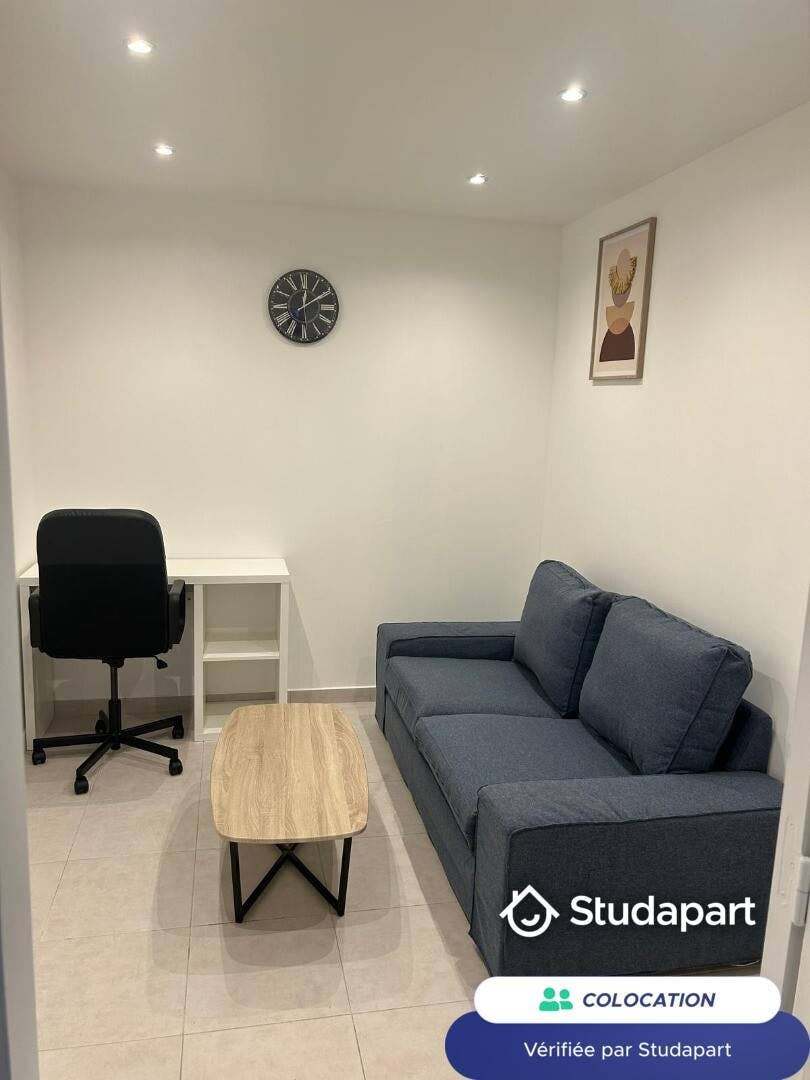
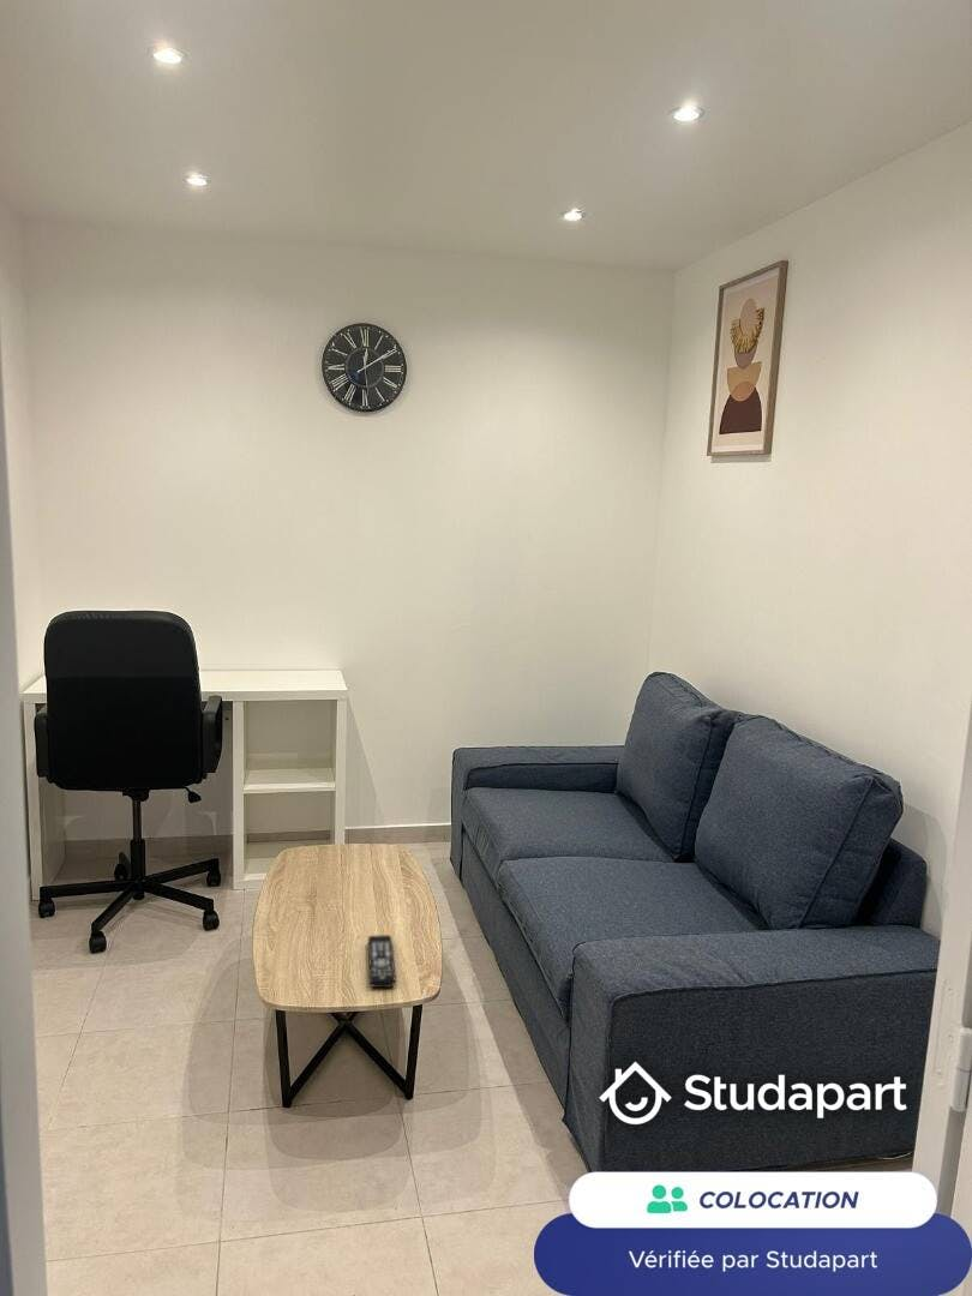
+ remote control [367,934,397,989]
